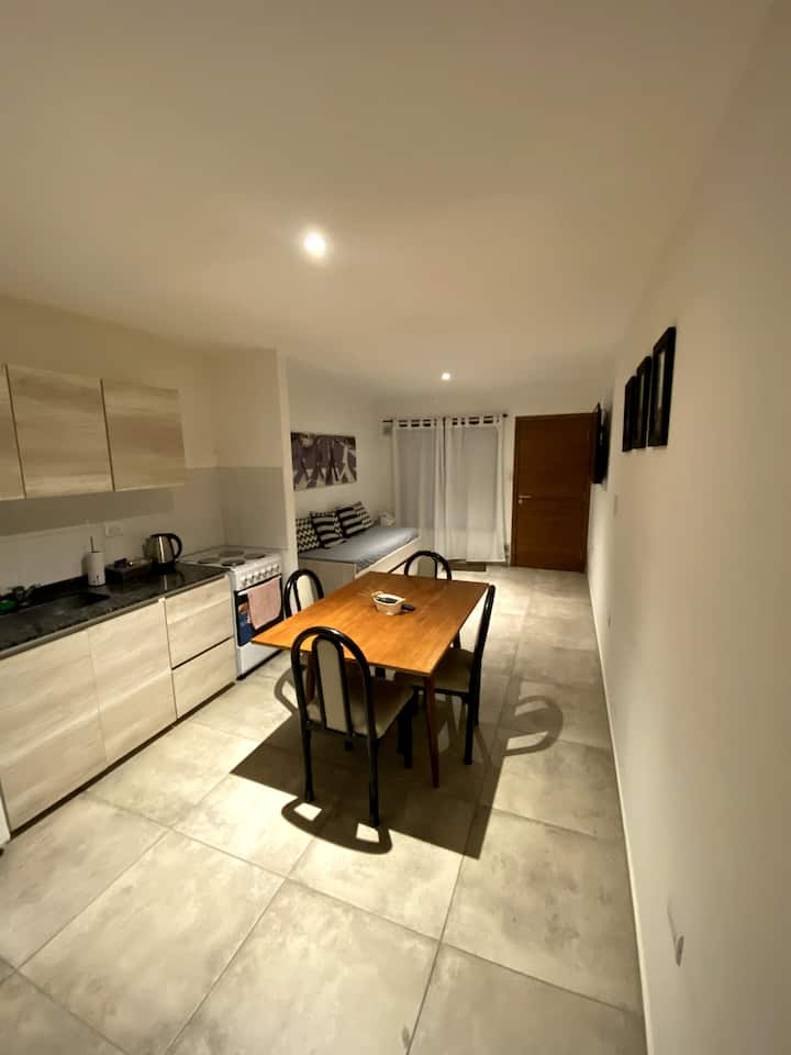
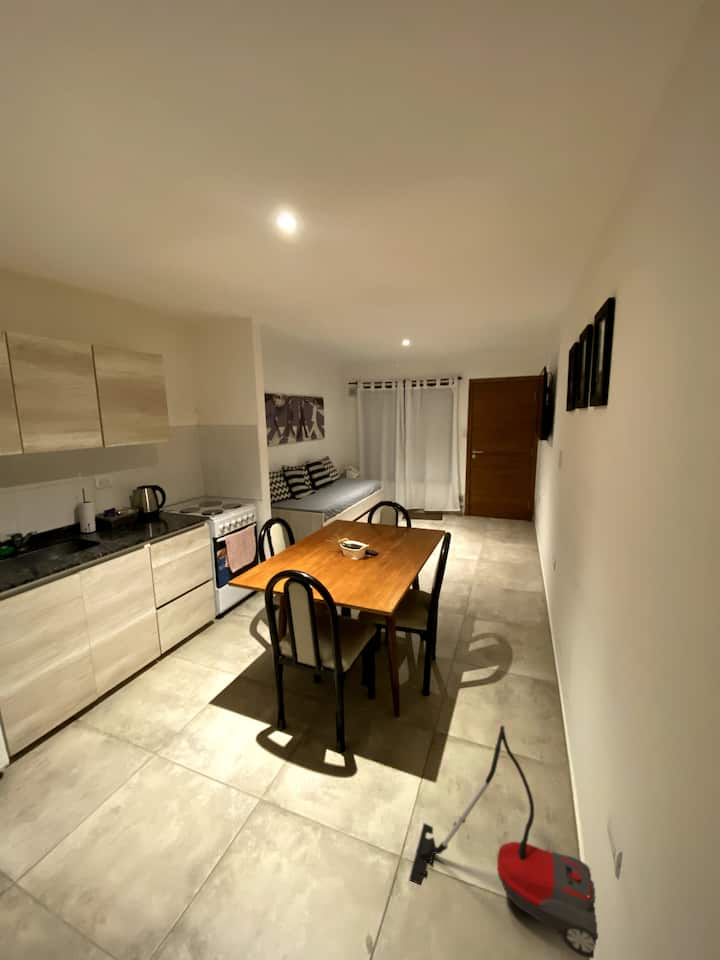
+ vacuum cleaner [408,724,599,959]
